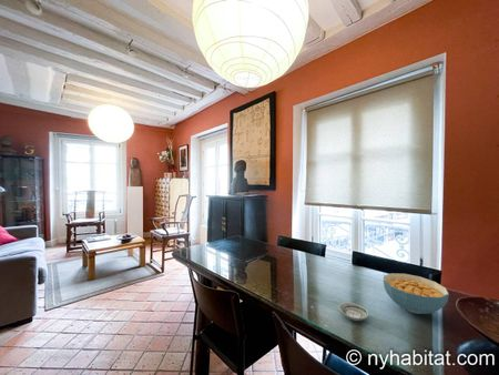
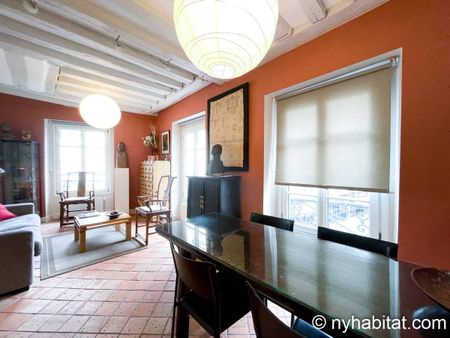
- cereal bowl [383,272,450,315]
- saucer [337,302,369,322]
